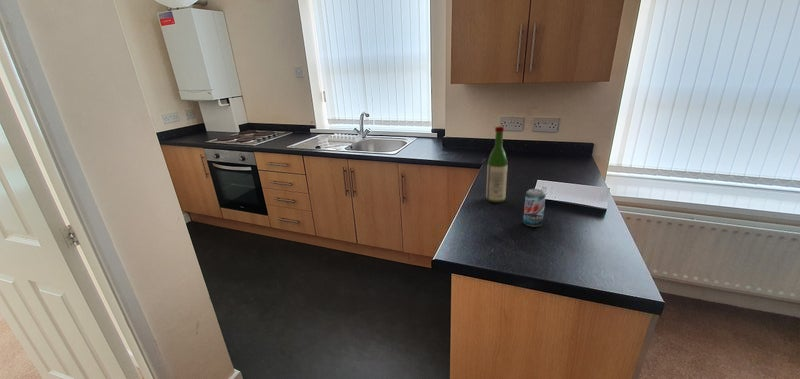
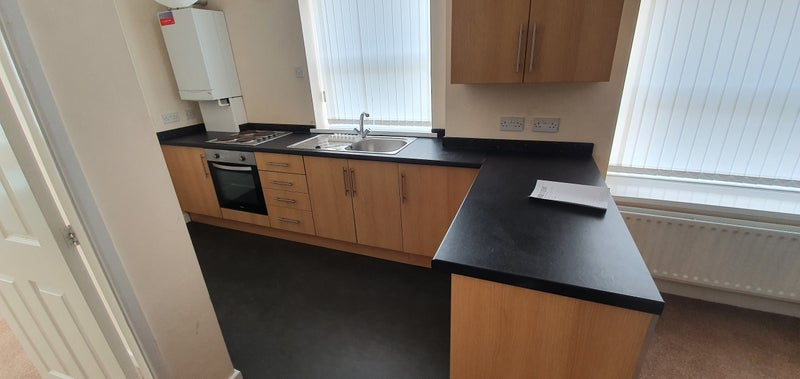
- beer can [522,188,547,228]
- wine bottle [485,125,508,204]
